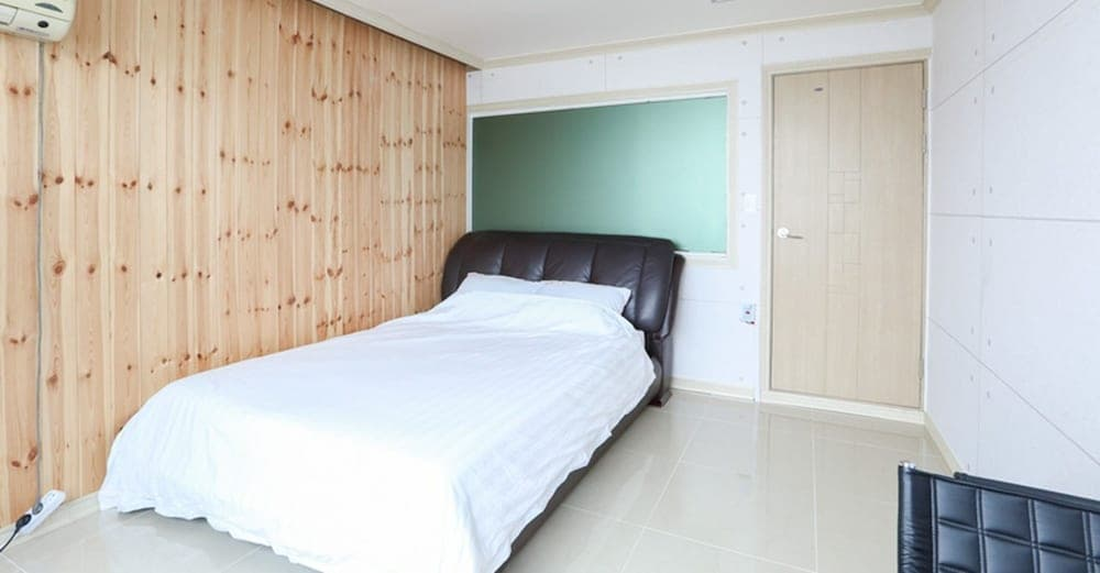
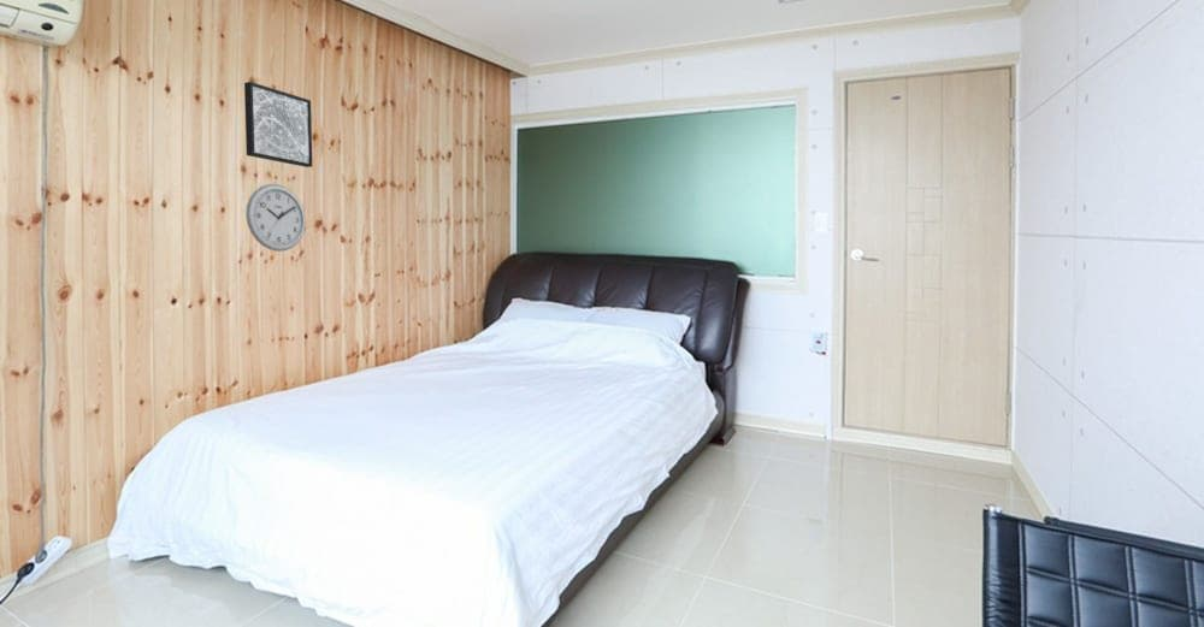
+ wall art [243,81,313,168]
+ wall clock [244,183,307,253]
